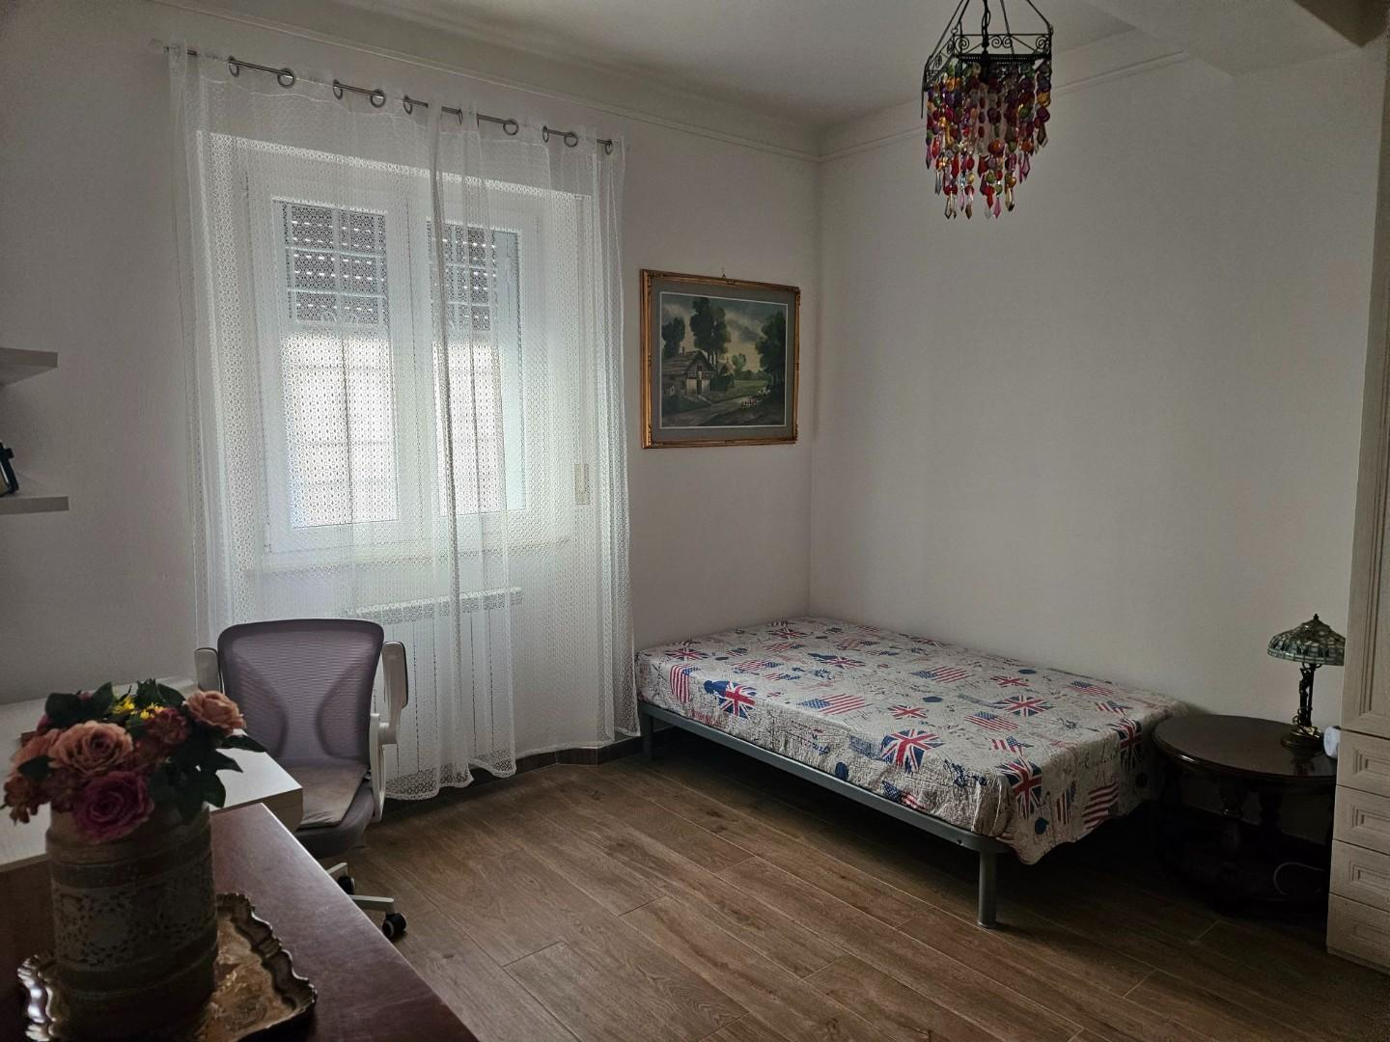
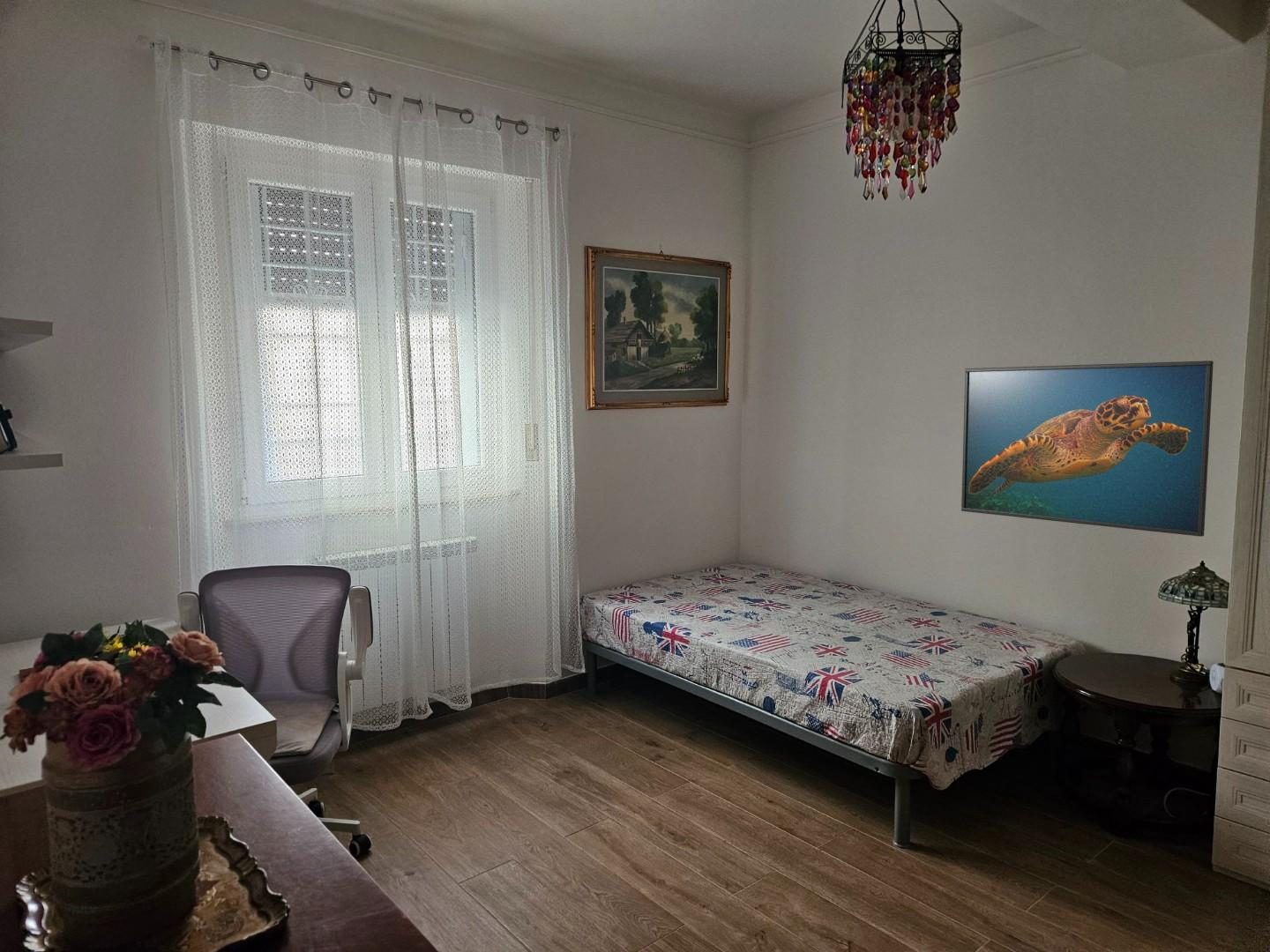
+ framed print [960,360,1214,538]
